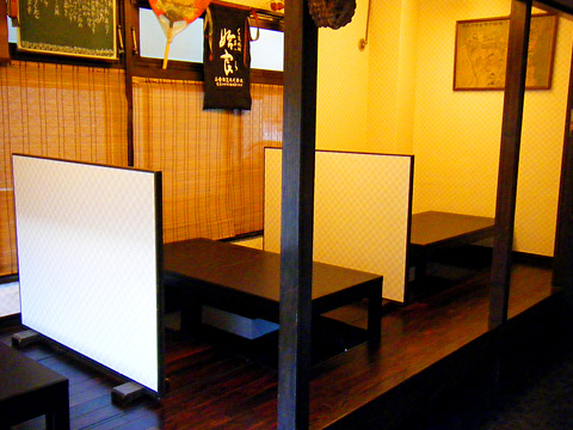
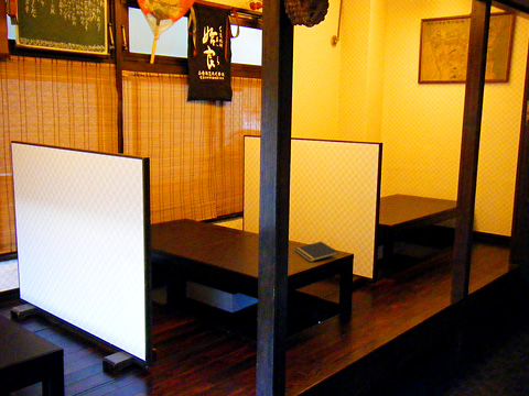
+ notepad [294,241,339,263]
